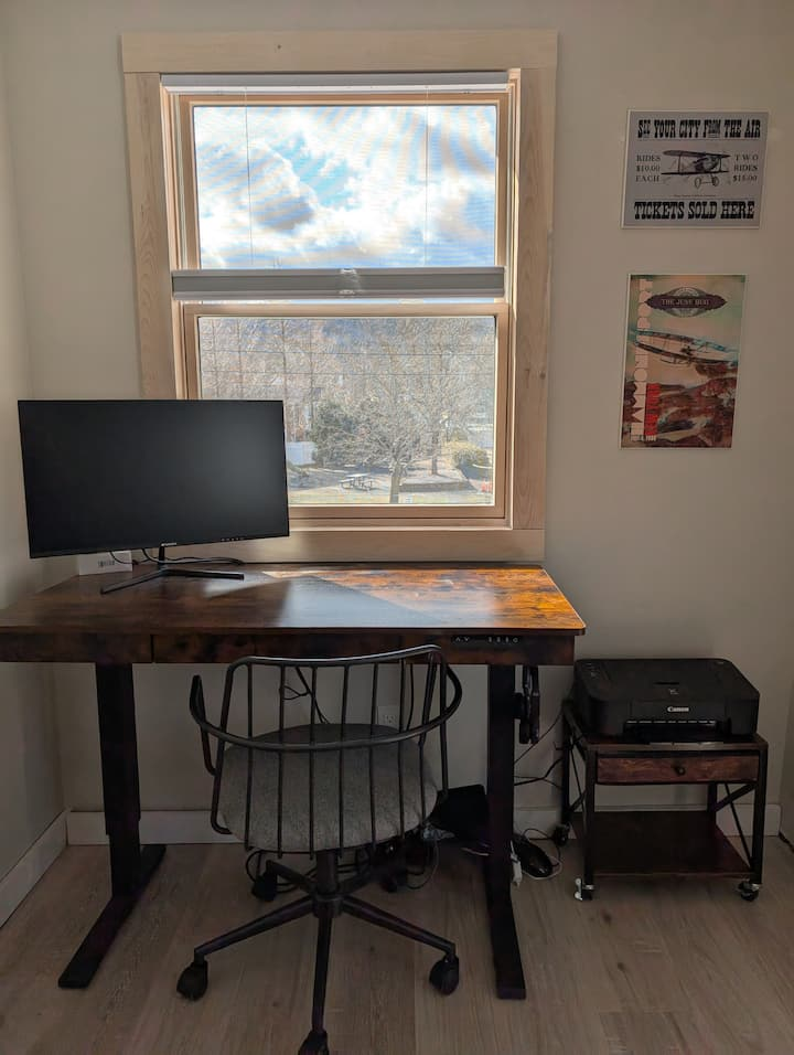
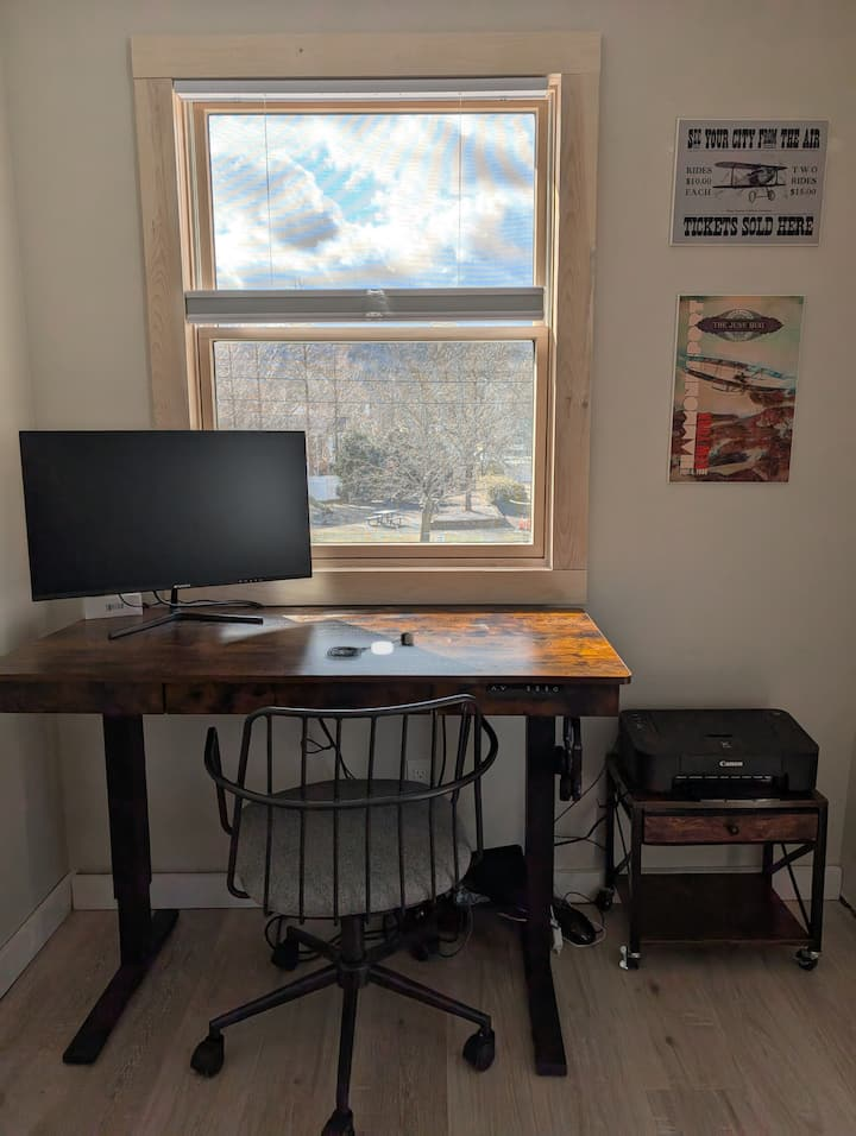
+ computer mouse [326,631,415,658]
